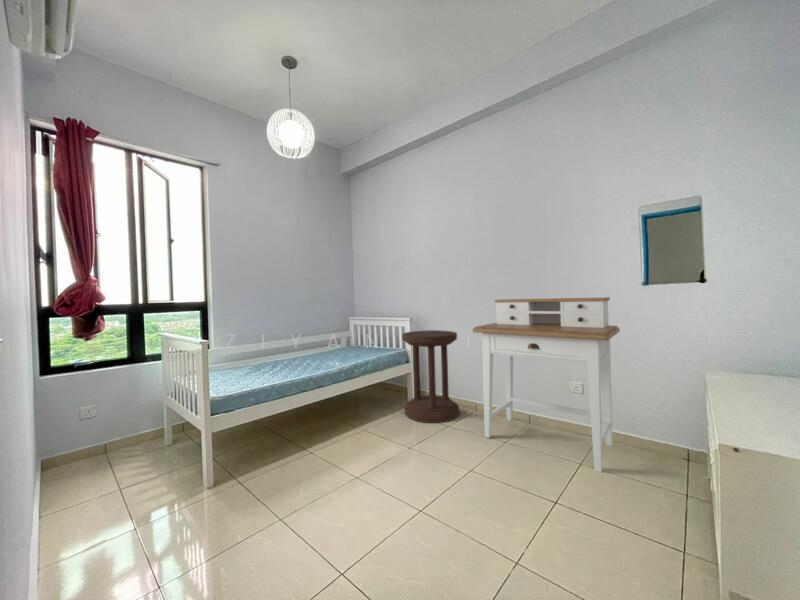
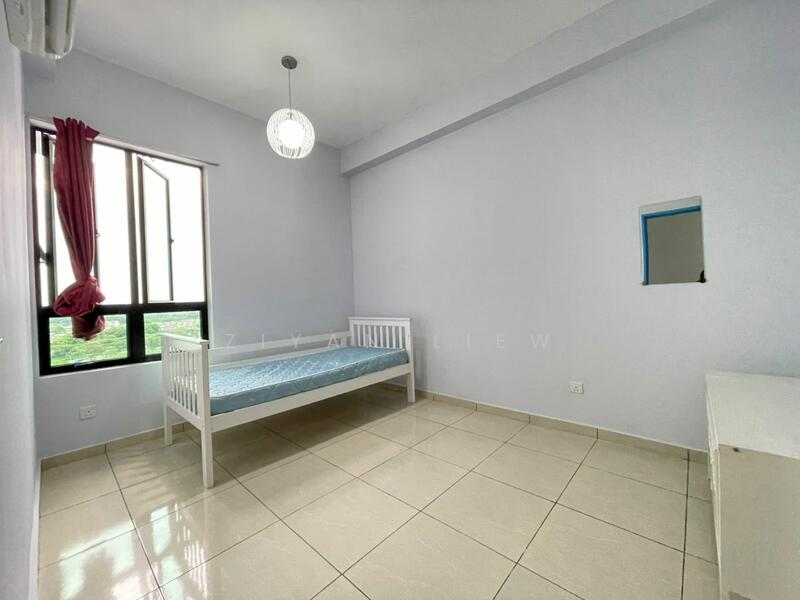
- side table [401,329,460,424]
- desk [472,296,621,473]
